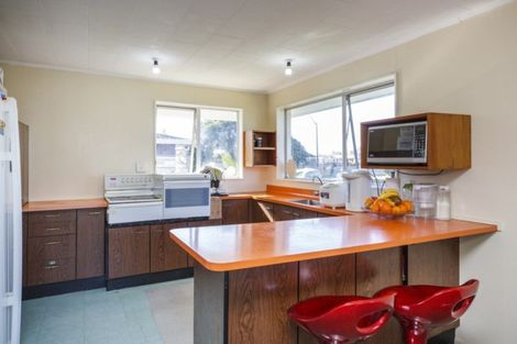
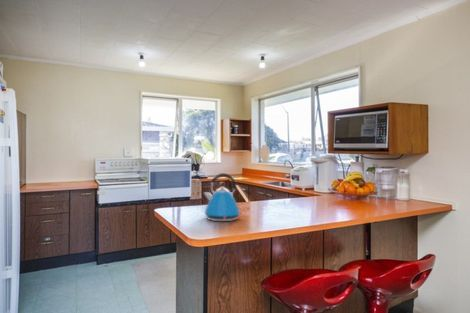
+ kettle [203,172,244,222]
